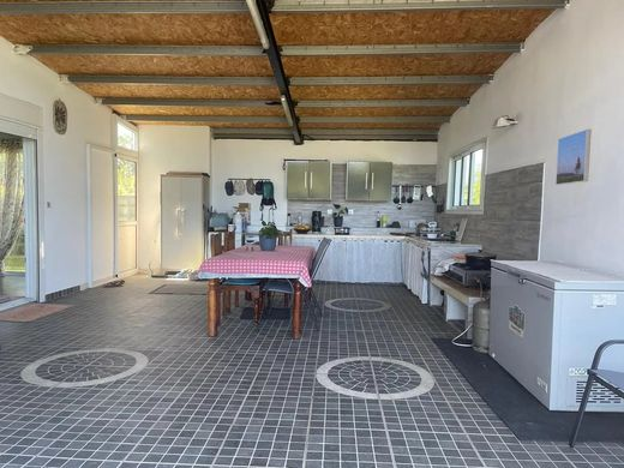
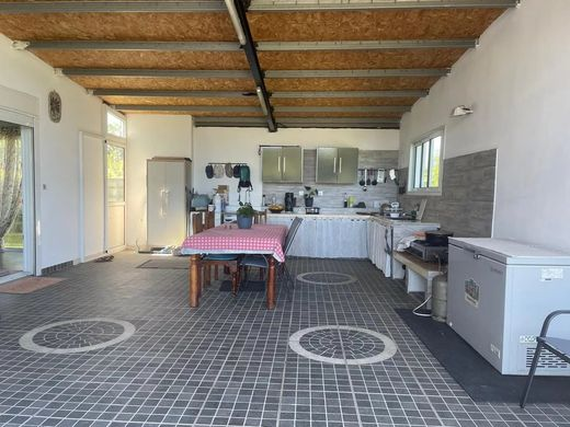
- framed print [554,128,593,186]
